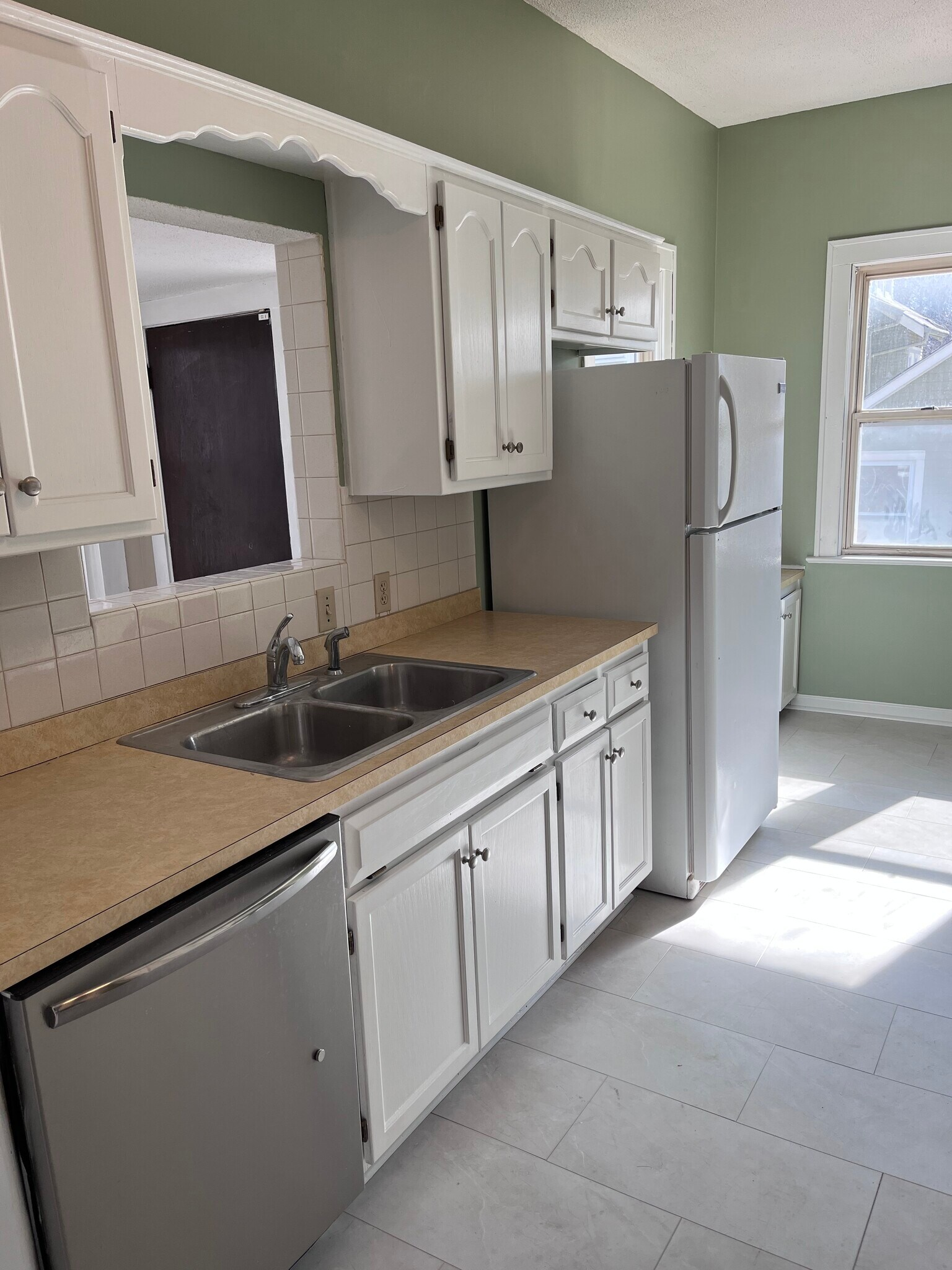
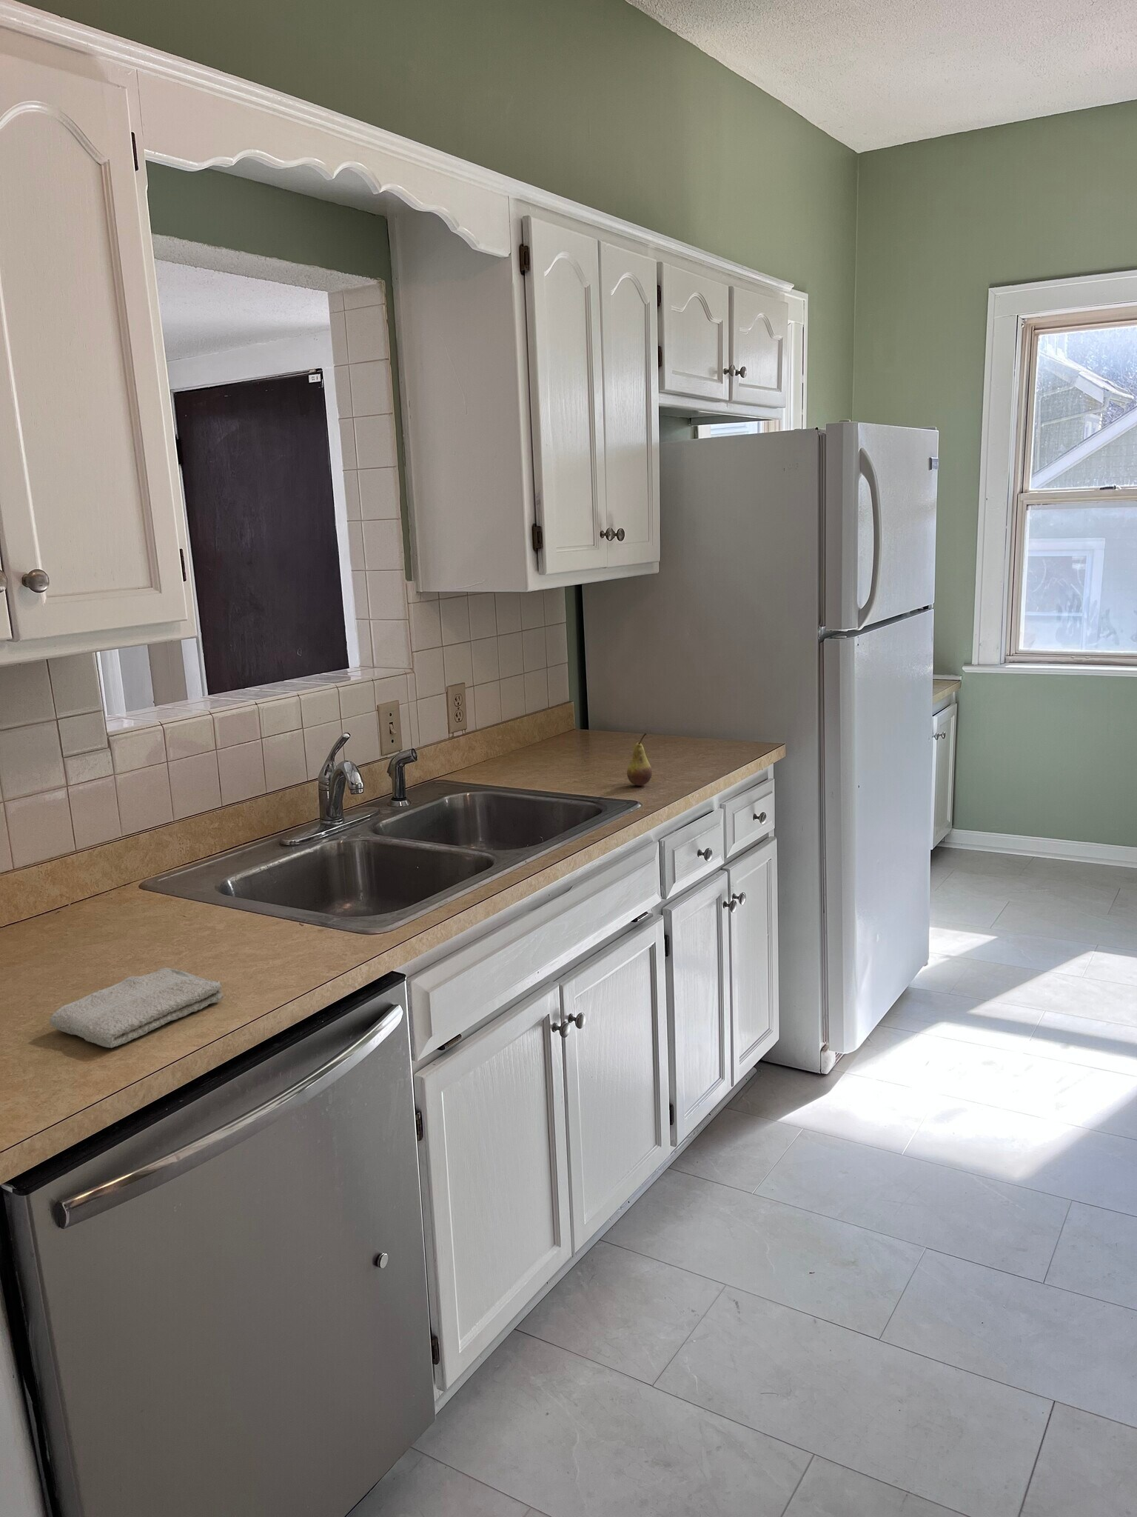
+ washcloth [49,966,223,1049]
+ fruit [626,732,653,787]
